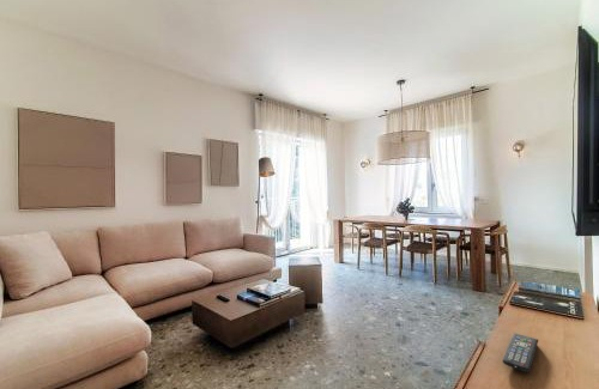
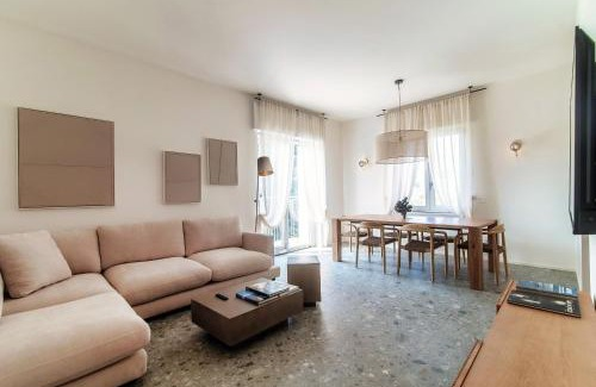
- remote control [501,332,539,373]
